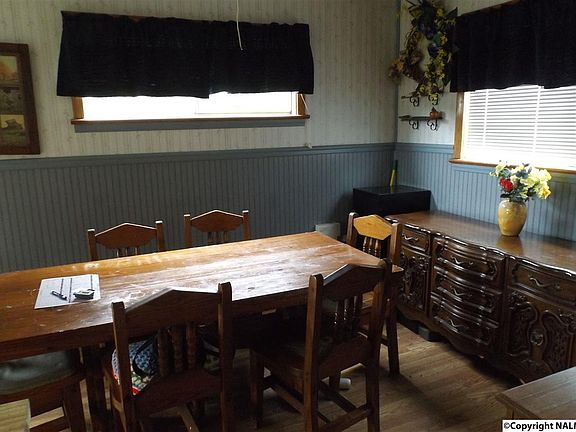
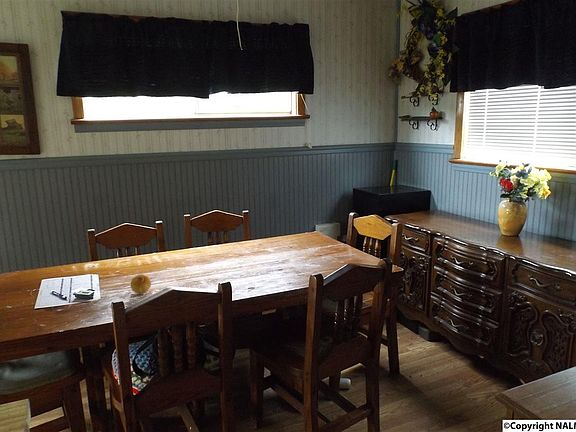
+ fruit [130,274,152,295]
